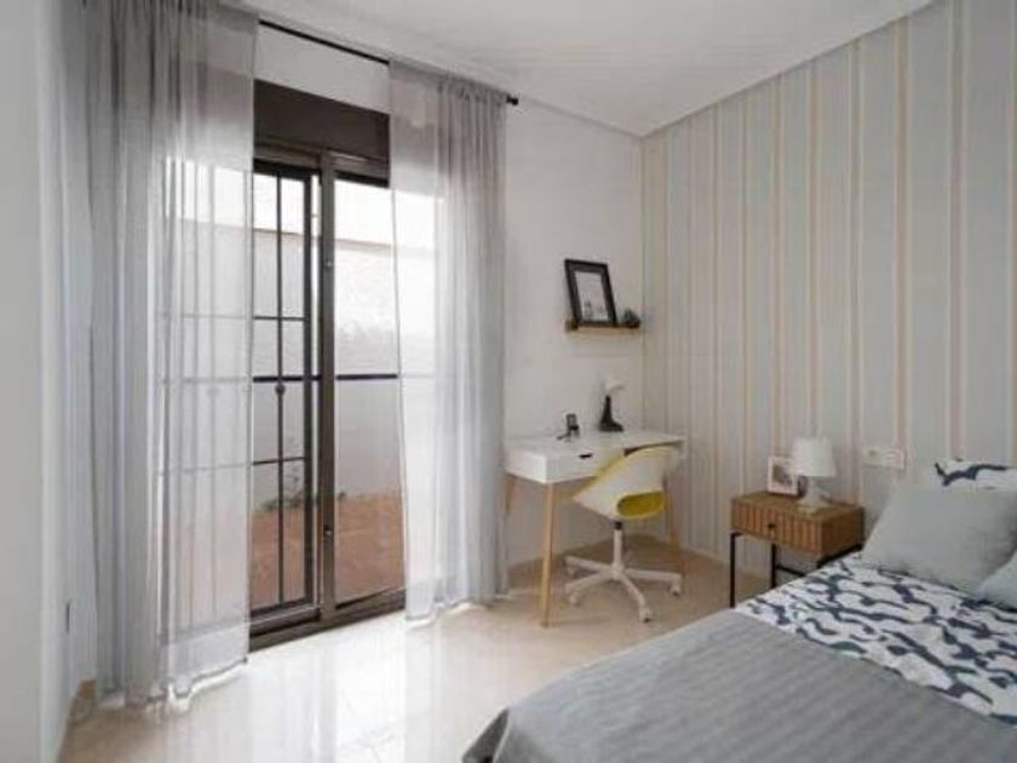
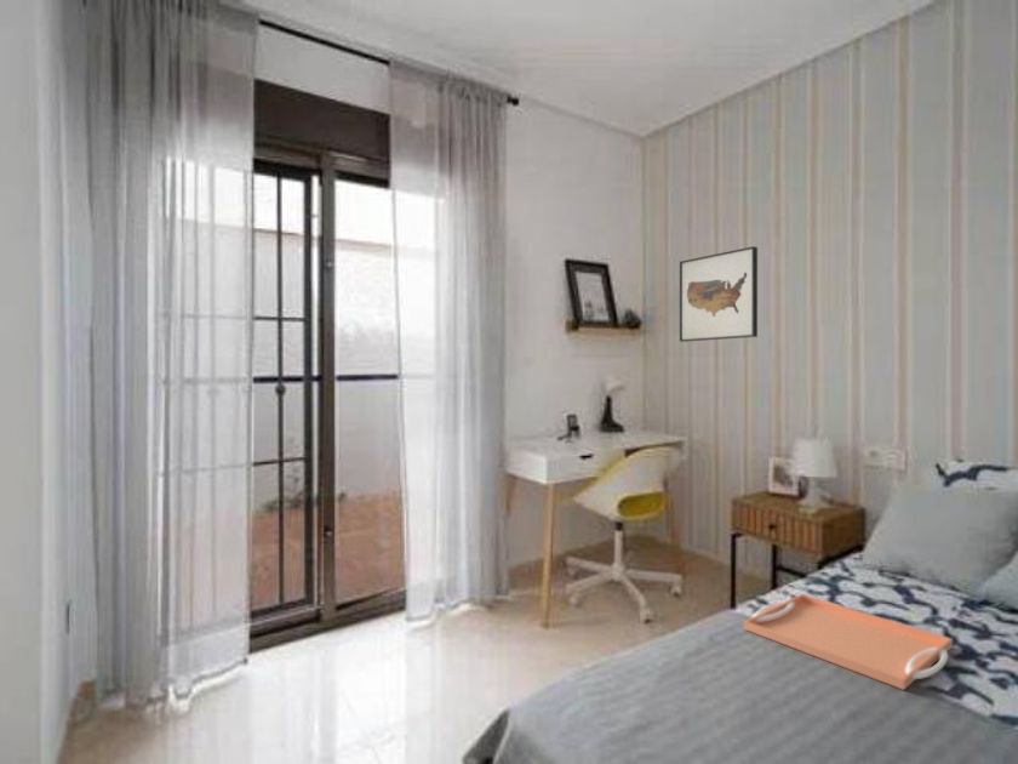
+ serving tray [743,593,954,691]
+ wall art [679,245,759,343]
